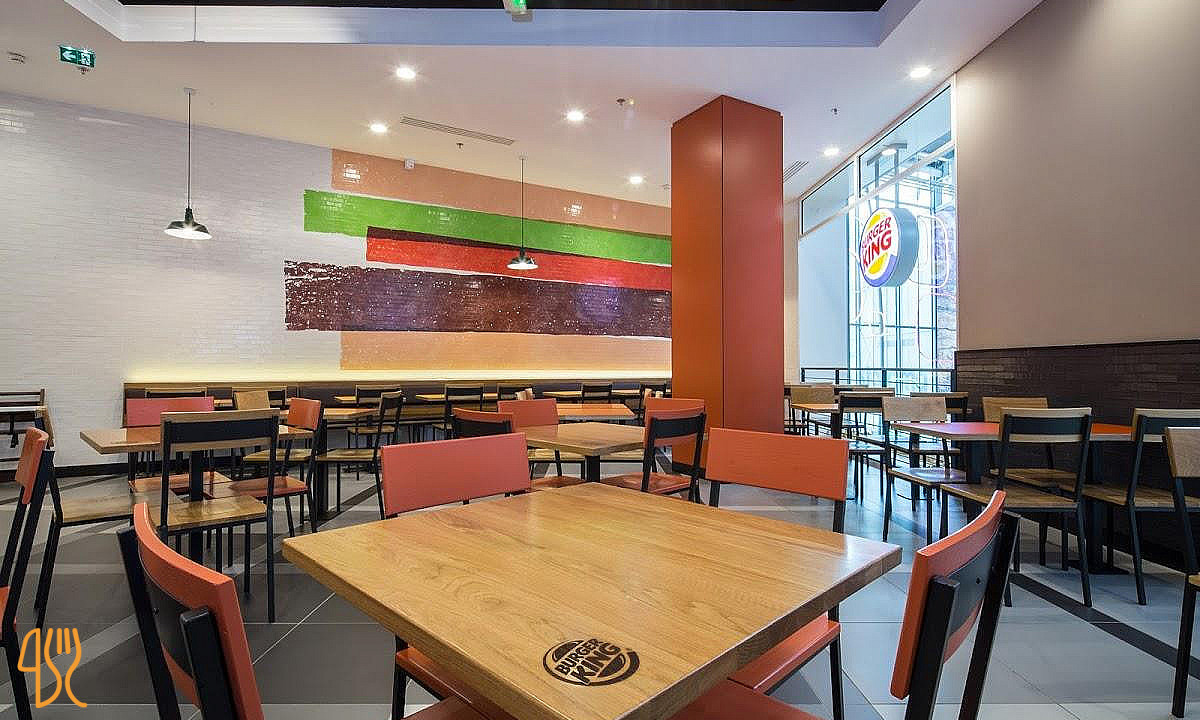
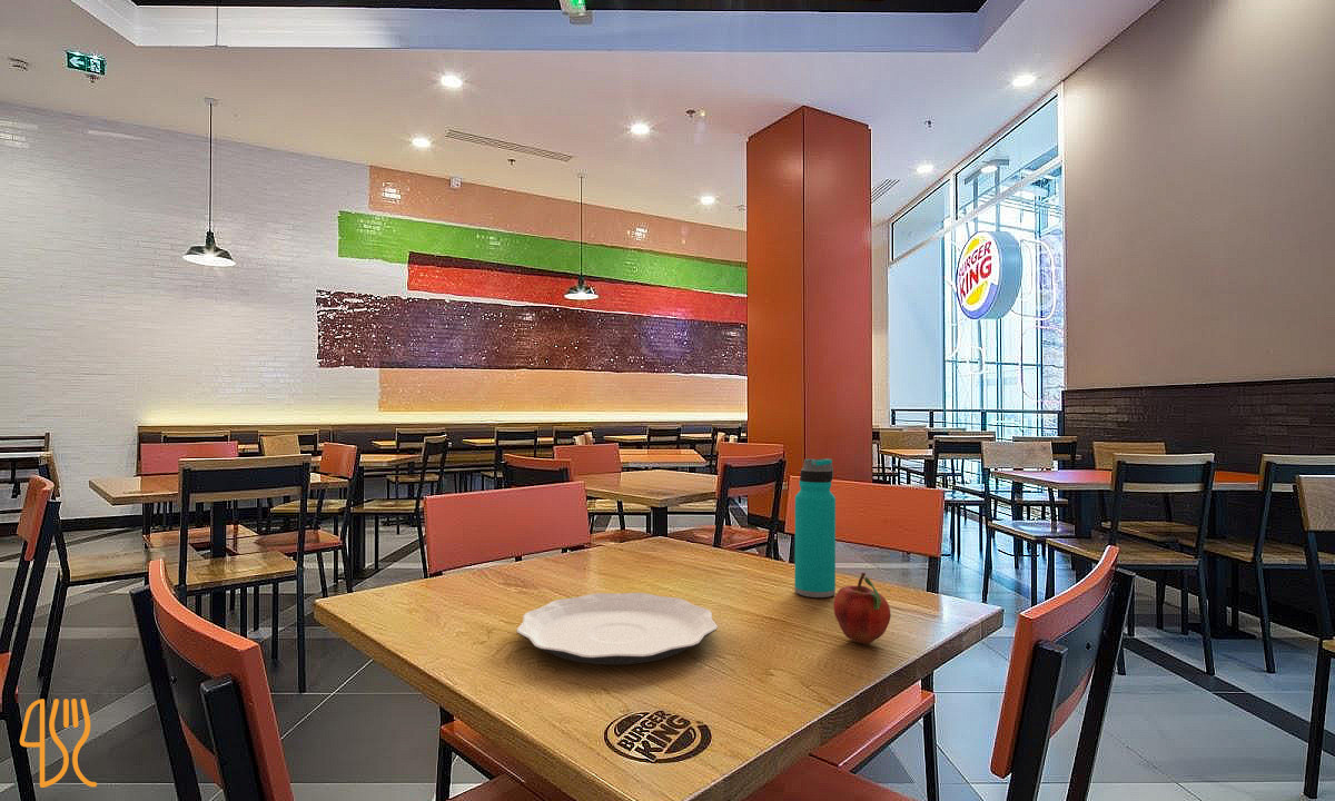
+ water bottle [793,457,837,599]
+ plate [515,592,719,665]
+ fruit [832,572,892,645]
